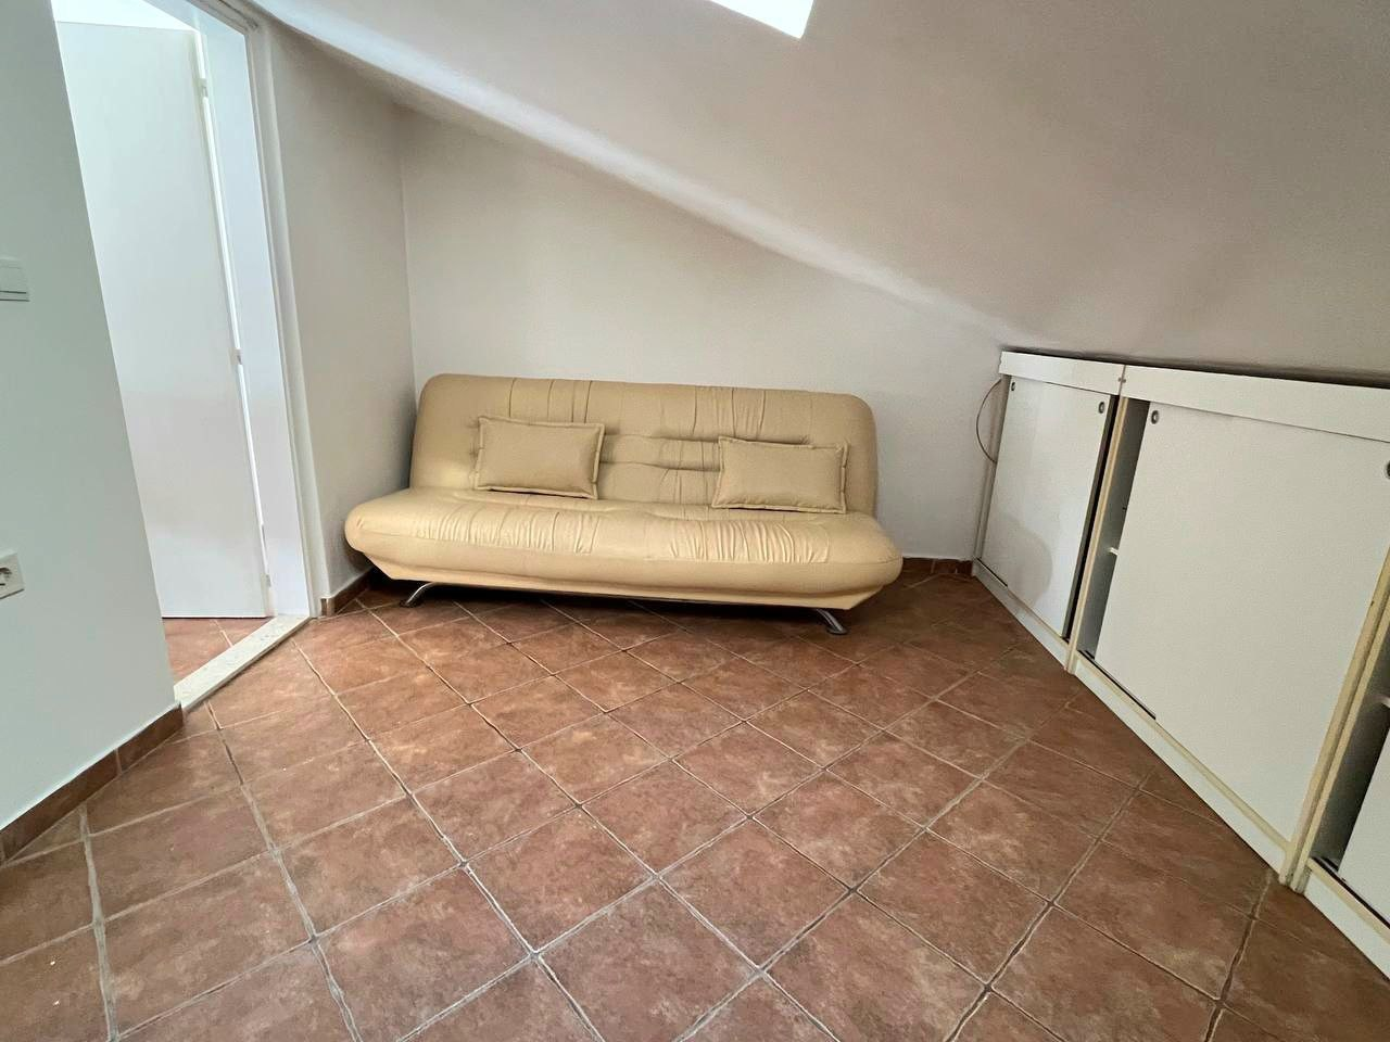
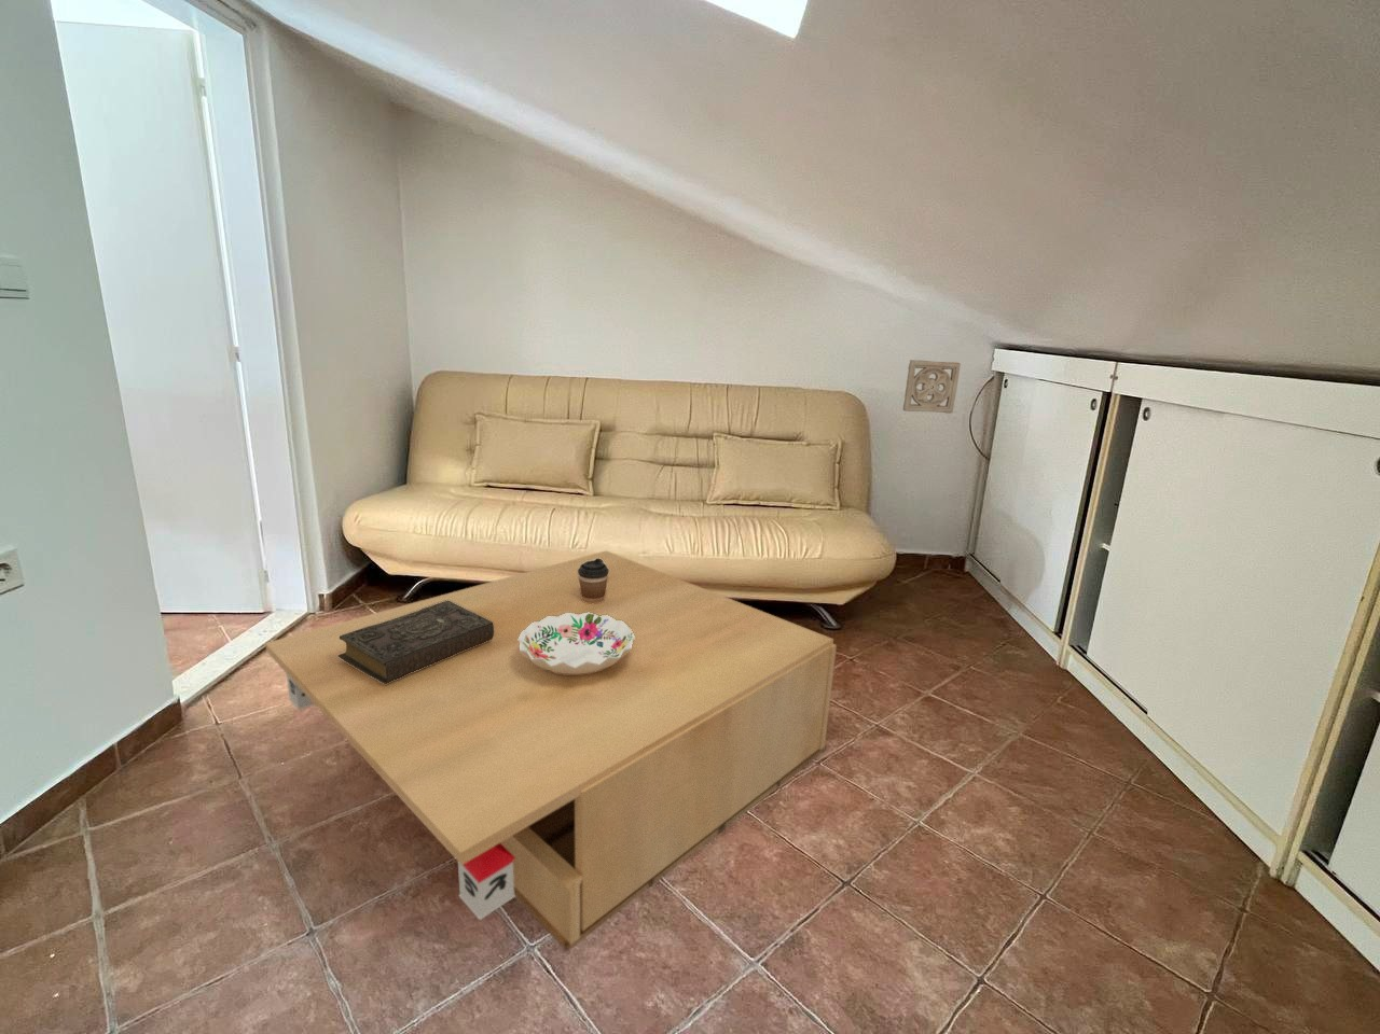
+ coffee table [264,550,838,953]
+ wall ornament [902,358,962,415]
+ book [338,600,493,684]
+ coffee cup [578,558,610,604]
+ decorative bowl [517,611,635,674]
